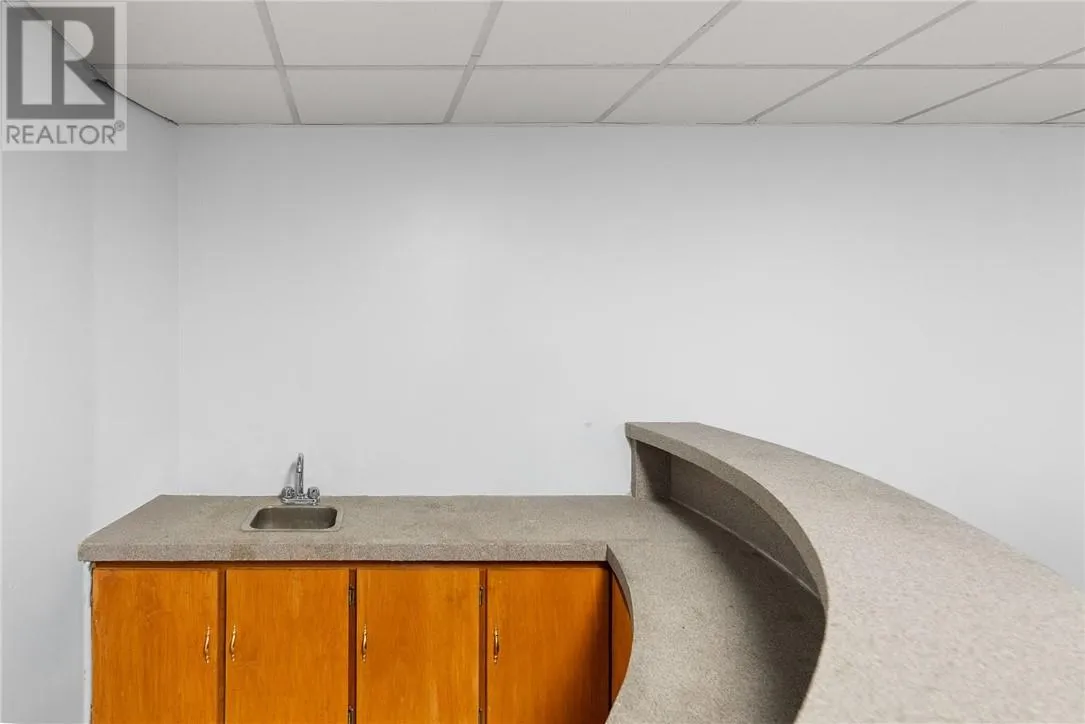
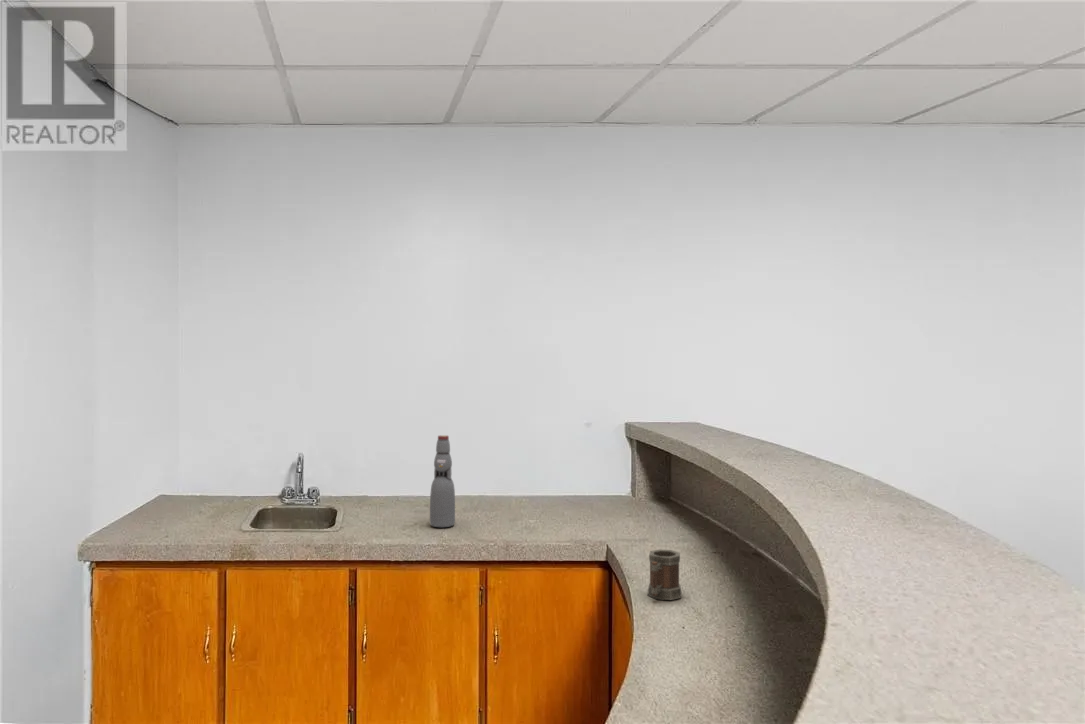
+ mug [646,549,683,601]
+ bottle [429,434,456,528]
